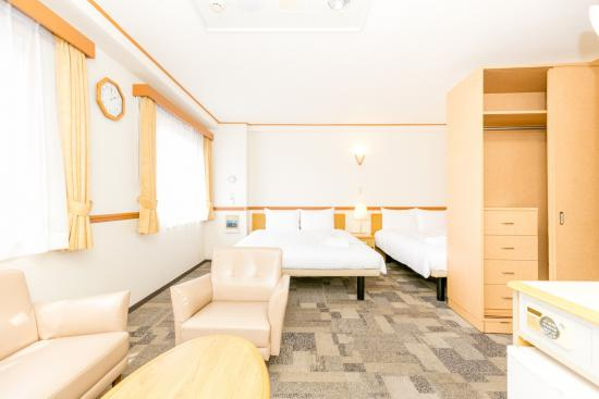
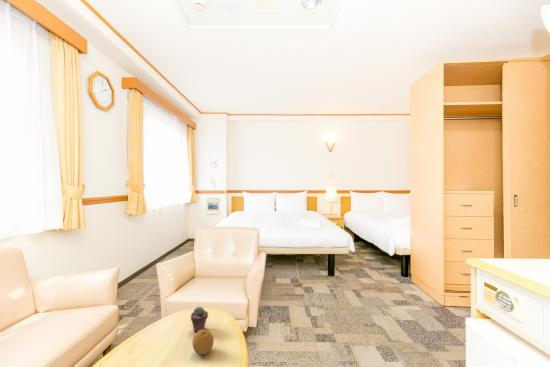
+ fruit [191,329,215,355]
+ potted succulent [190,306,209,333]
